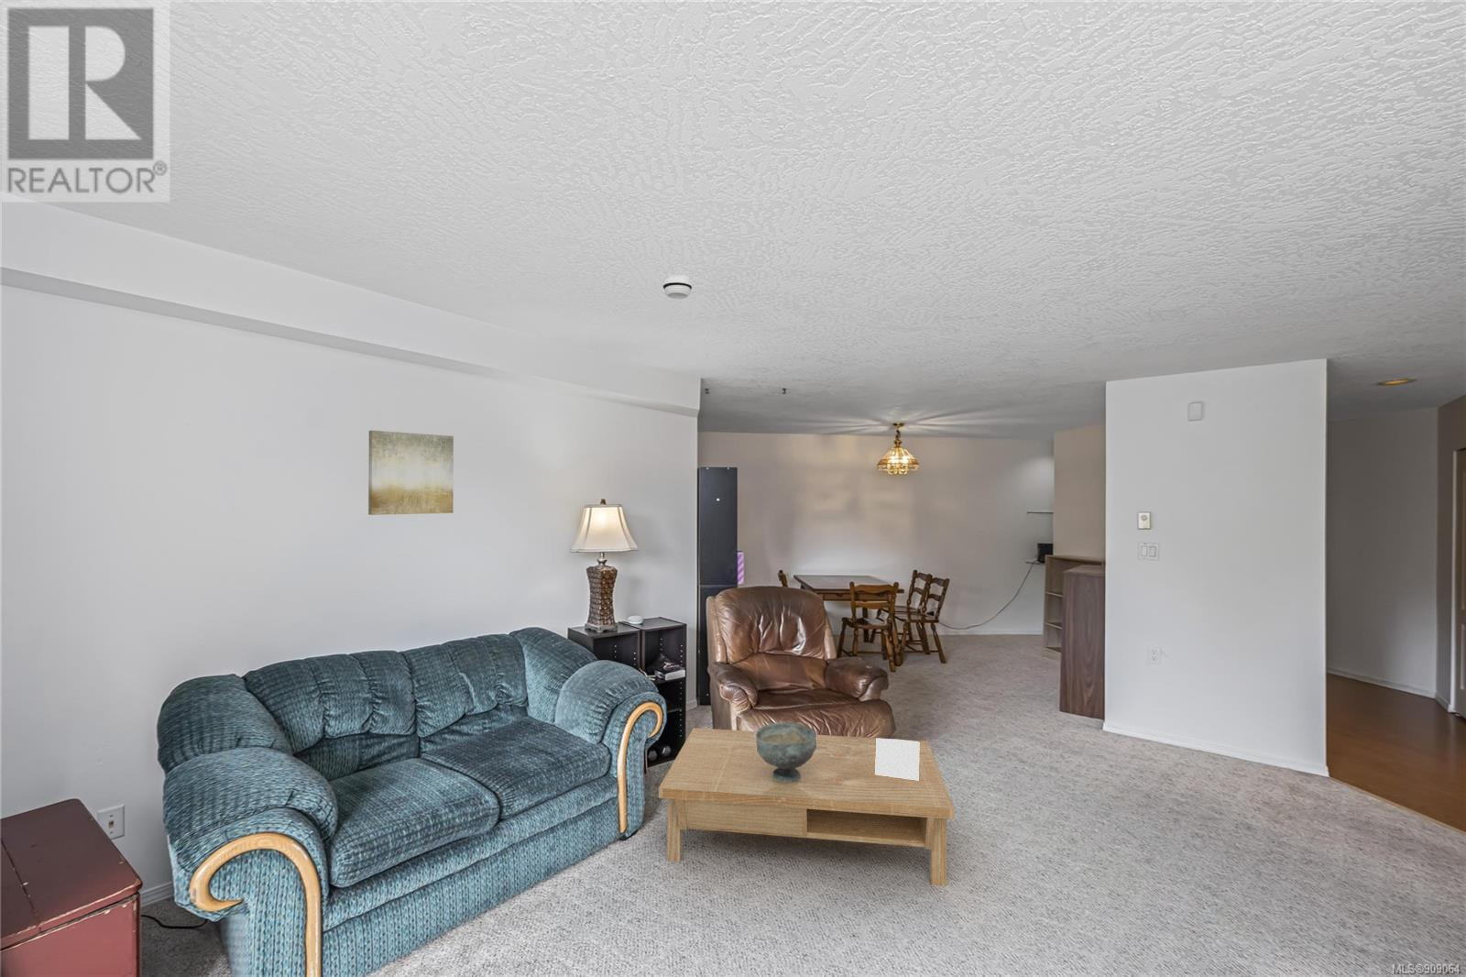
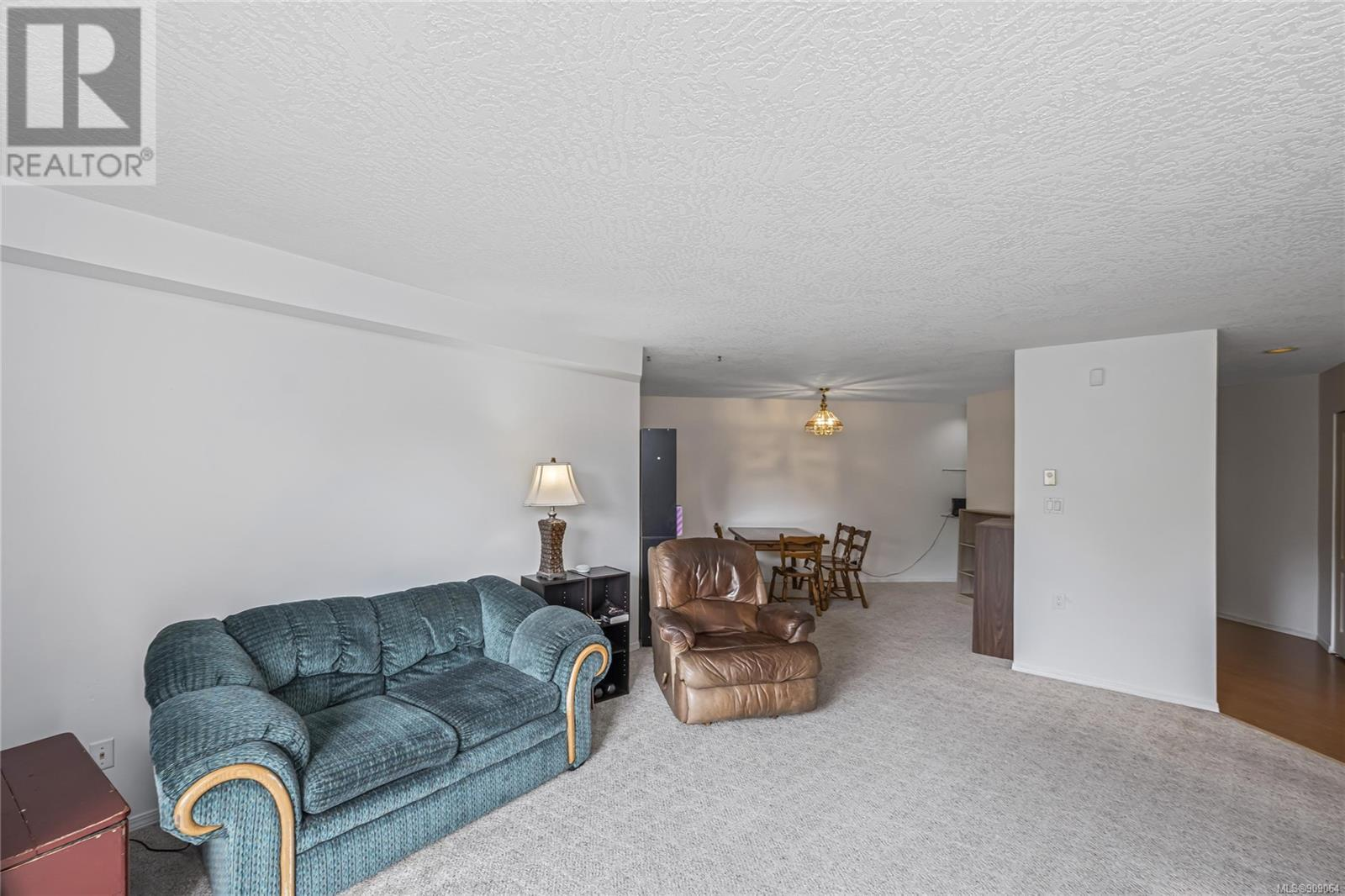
- smoke detector [662,274,693,300]
- decorative bowl [755,721,817,783]
- coffee table [658,727,956,888]
- wall art [367,430,455,516]
